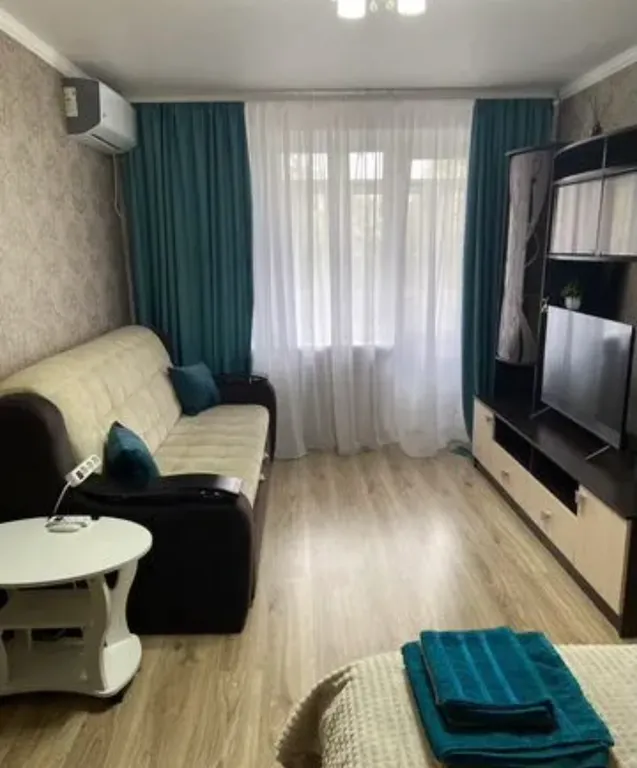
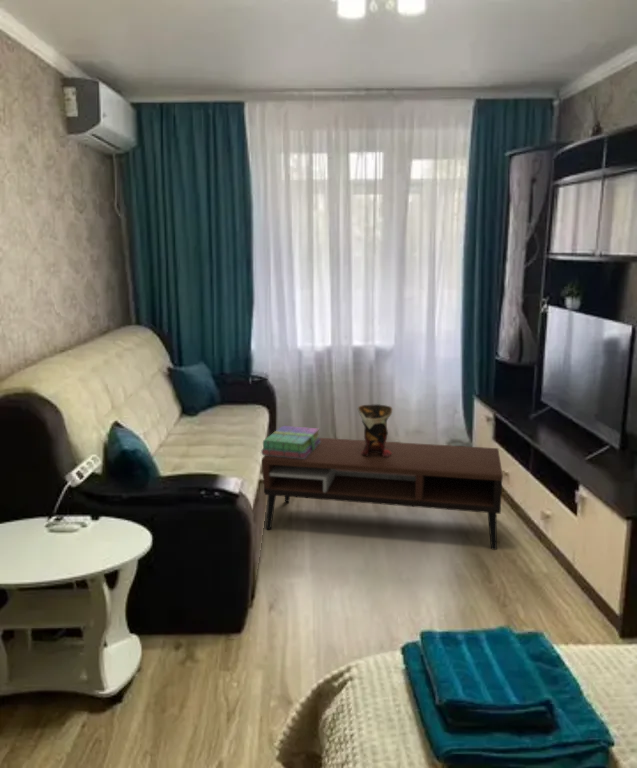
+ books [260,425,322,459]
+ decorative vase [357,403,393,457]
+ coffee table [261,437,504,551]
